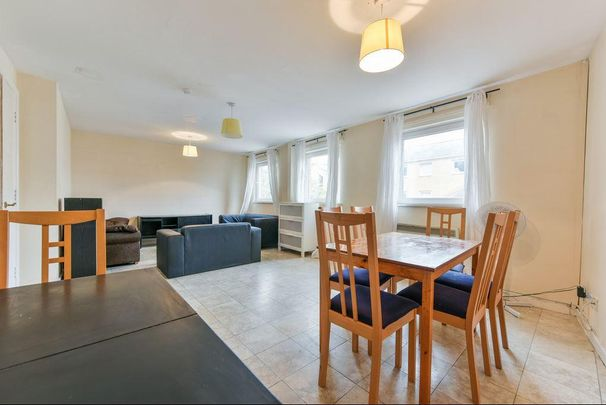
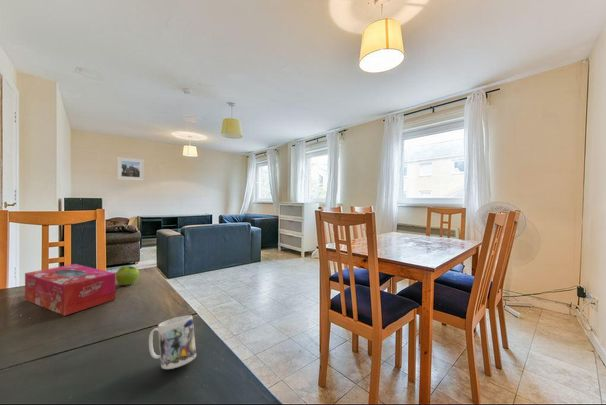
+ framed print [116,156,145,182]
+ tissue box [24,263,116,317]
+ fruit [115,265,140,286]
+ mug [148,314,197,370]
